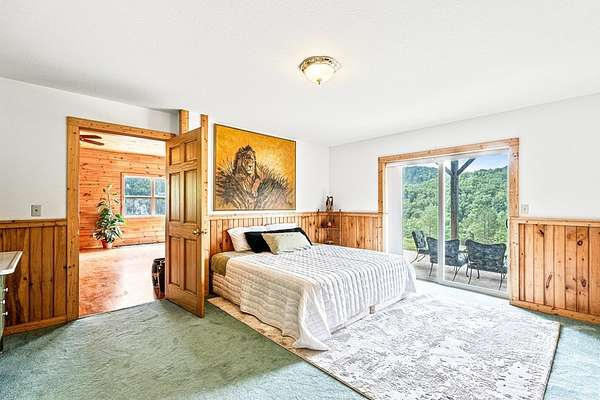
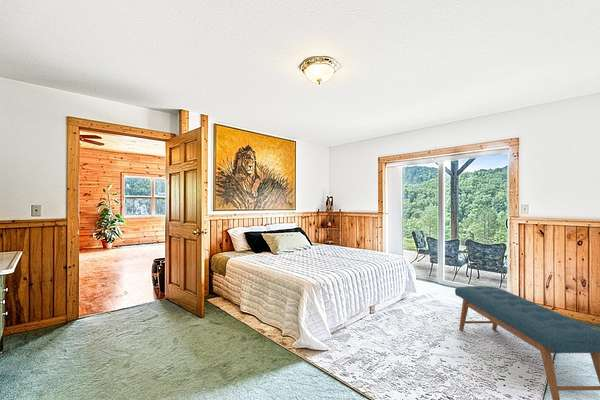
+ bench [454,285,600,400]
